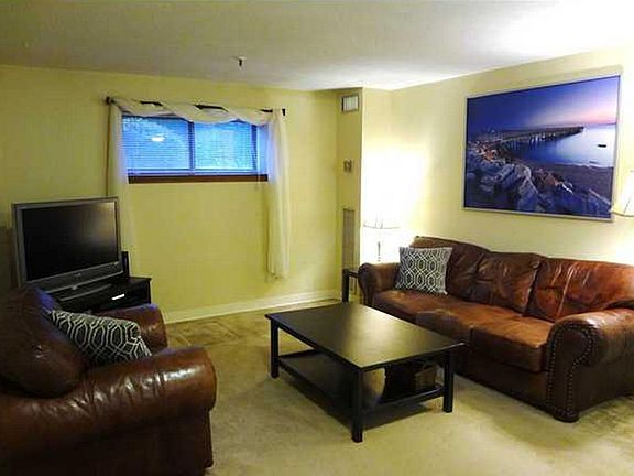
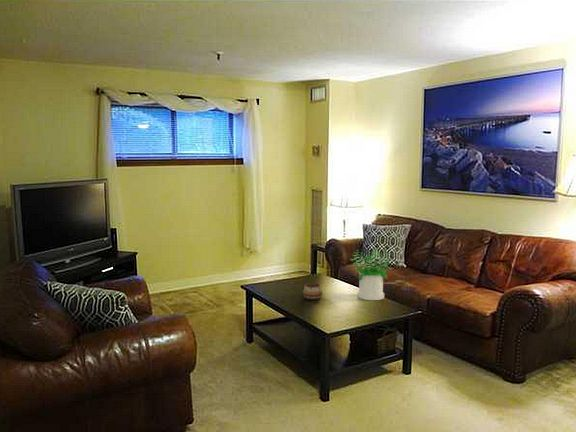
+ decorative bowl [302,282,323,301]
+ potted plant [349,247,393,301]
